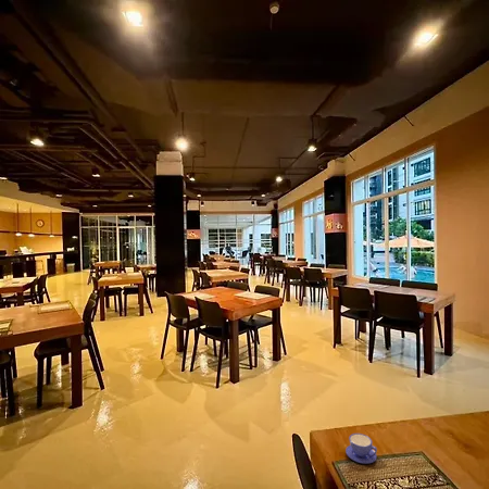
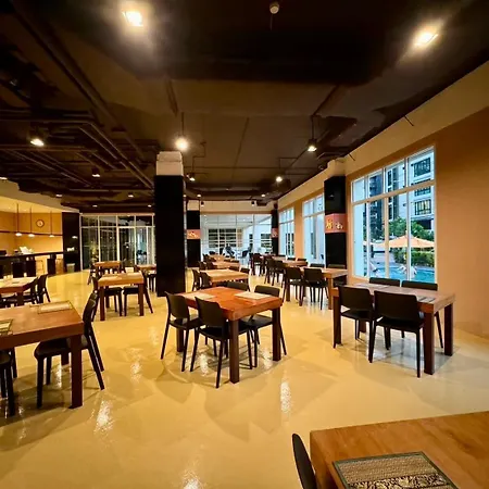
- teacup [344,432,378,464]
